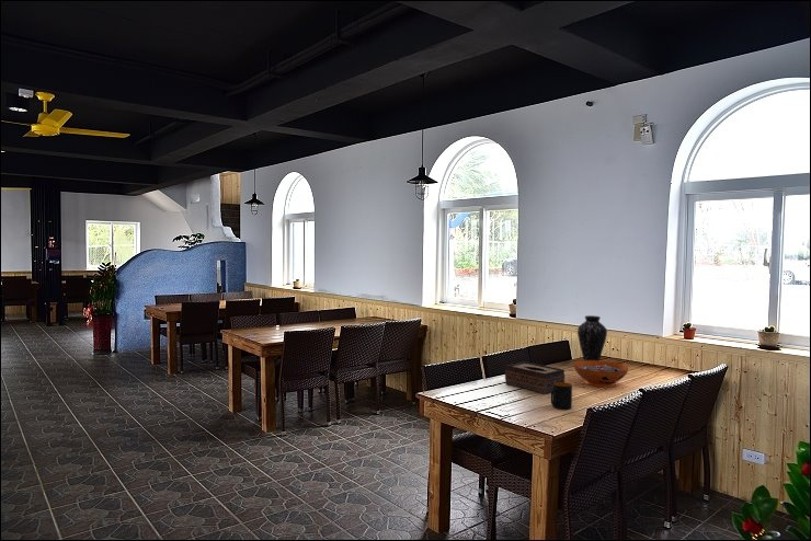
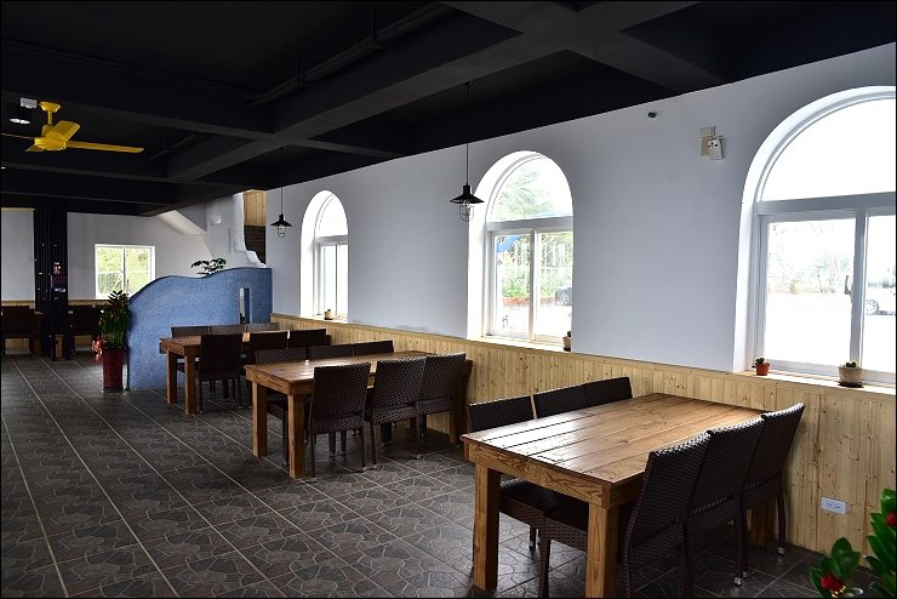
- mug [550,381,573,411]
- vase [576,314,608,361]
- tissue box [504,360,566,395]
- decorative bowl [573,359,629,388]
